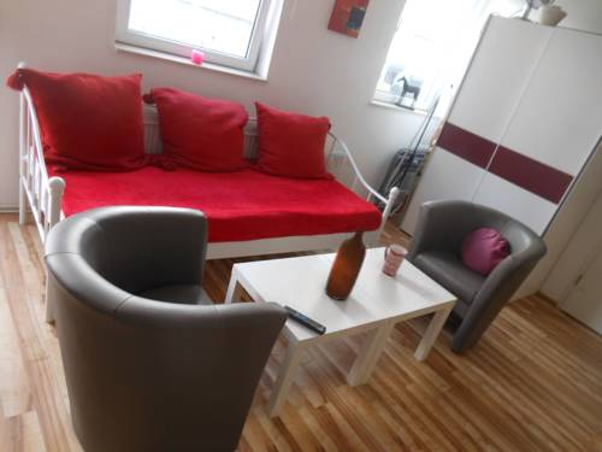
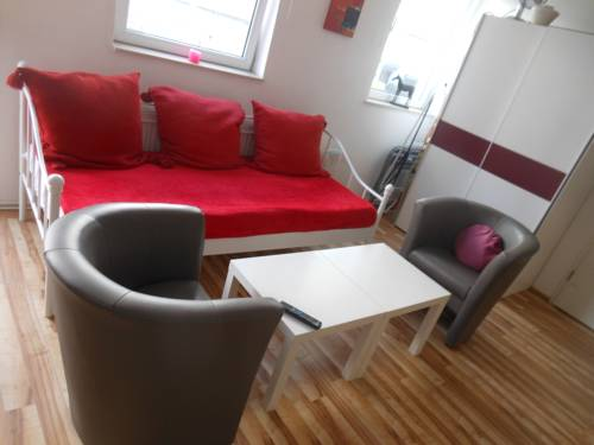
- bottle [324,225,367,301]
- mug [382,243,408,277]
